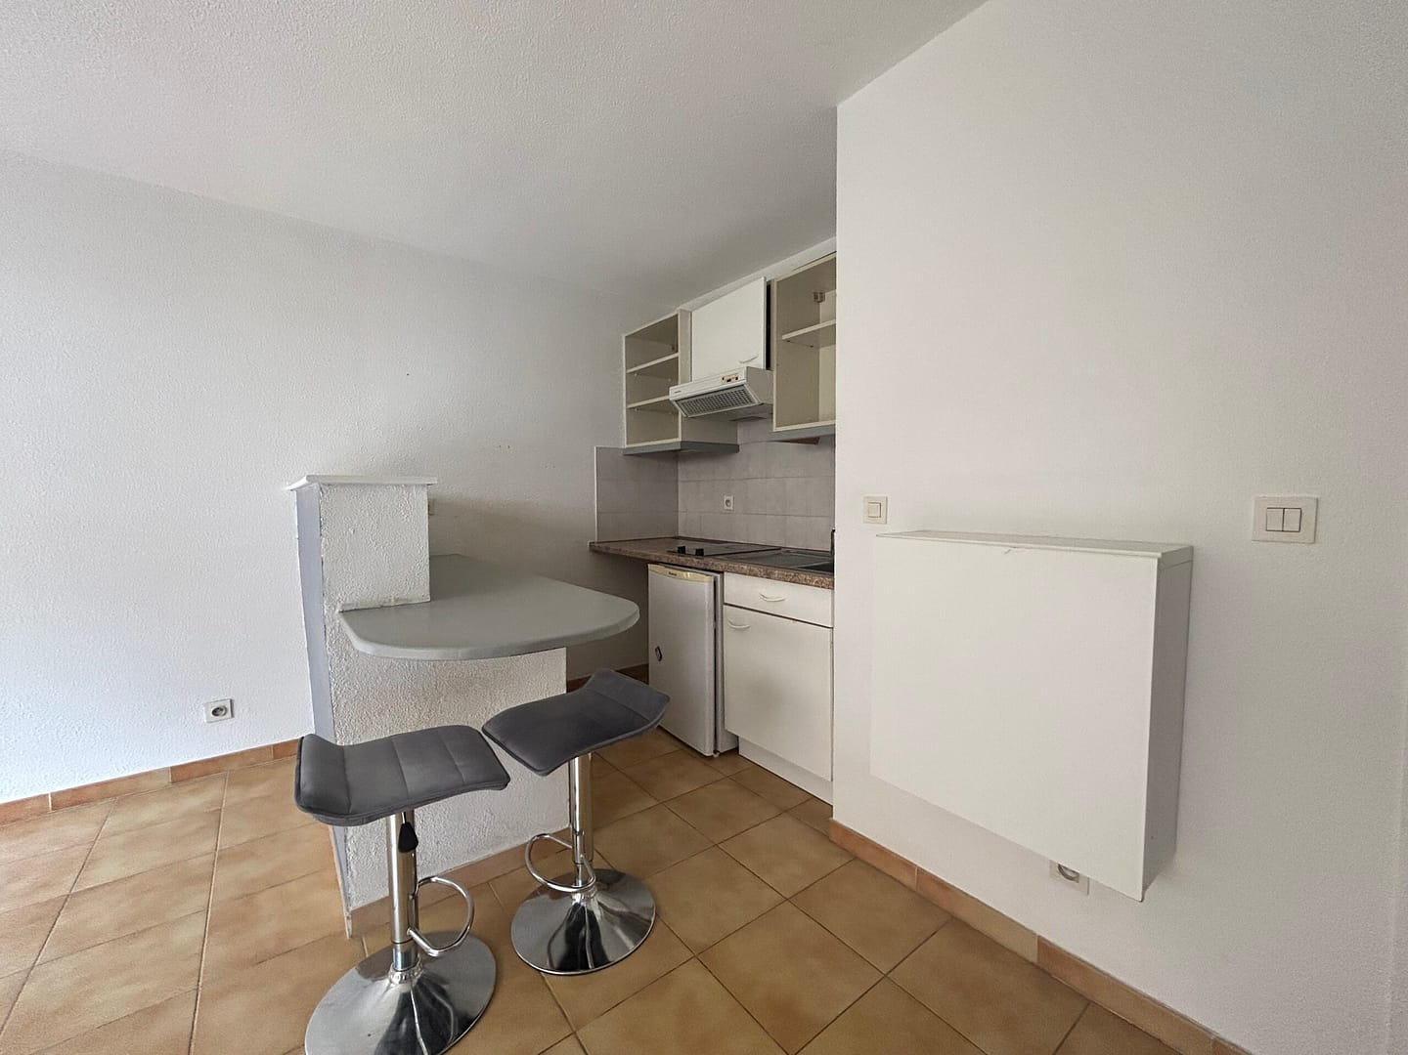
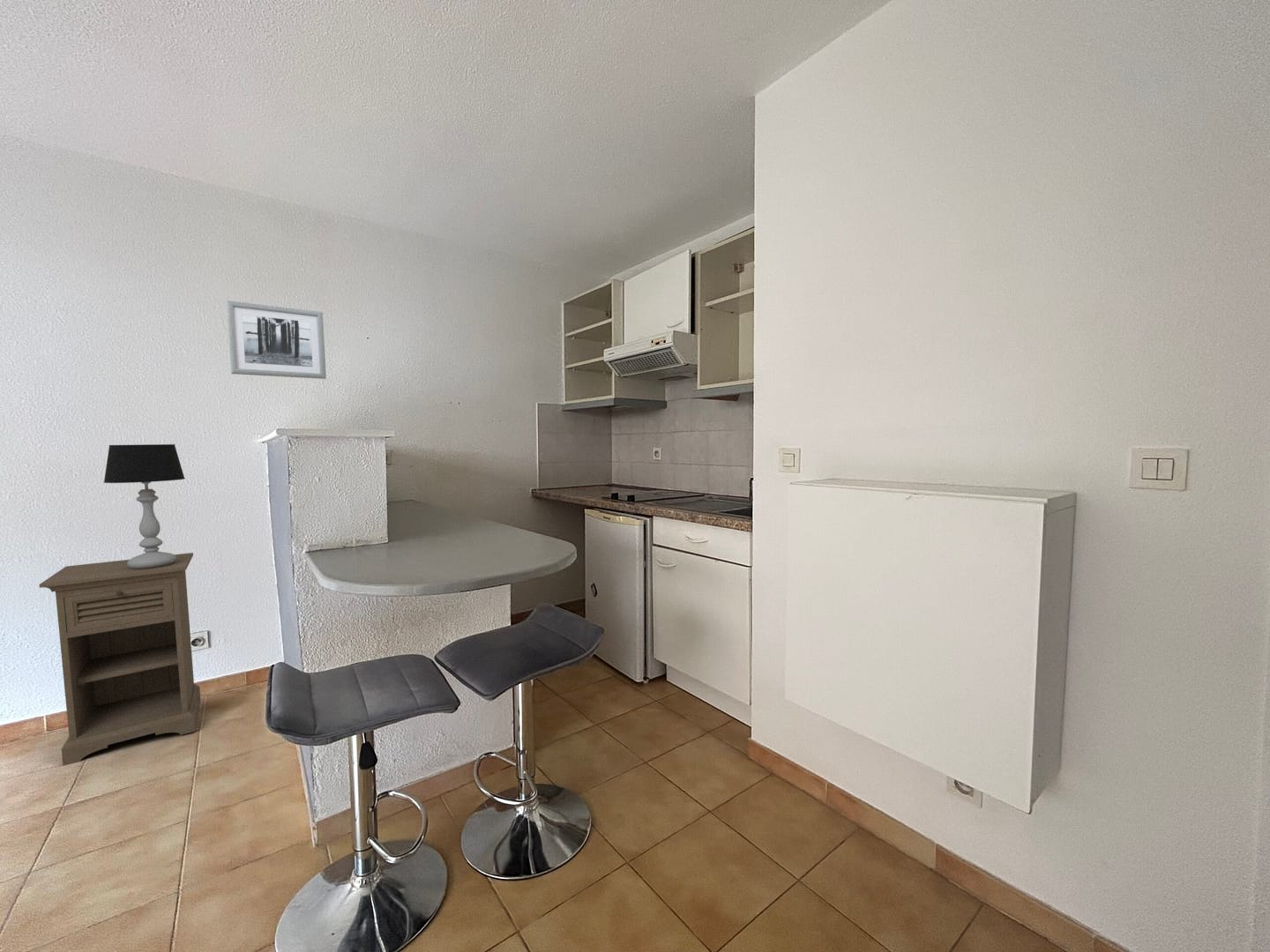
+ nightstand [39,552,201,766]
+ wall art [226,300,327,380]
+ table lamp [103,443,186,569]
